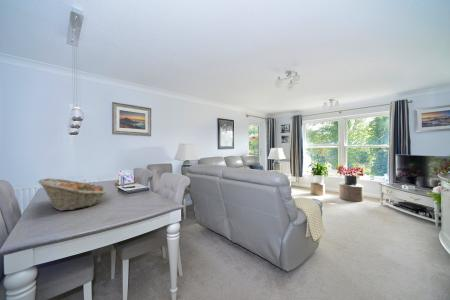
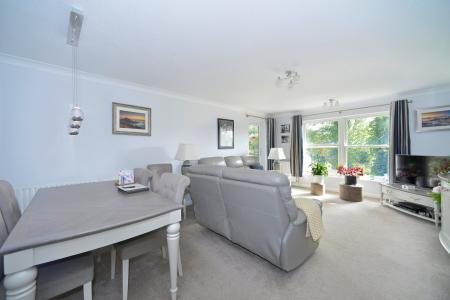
- fruit basket [38,177,107,212]
